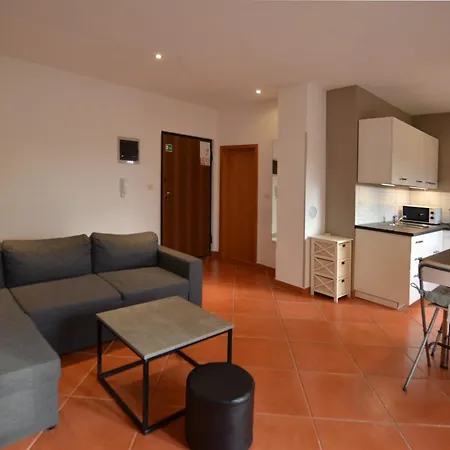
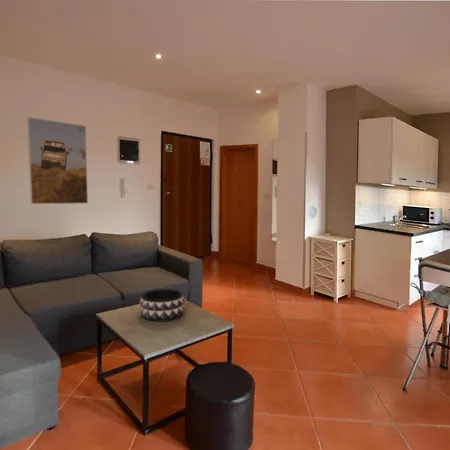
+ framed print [27,116,89,205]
+ decorative bowl [139,288,186,323]
